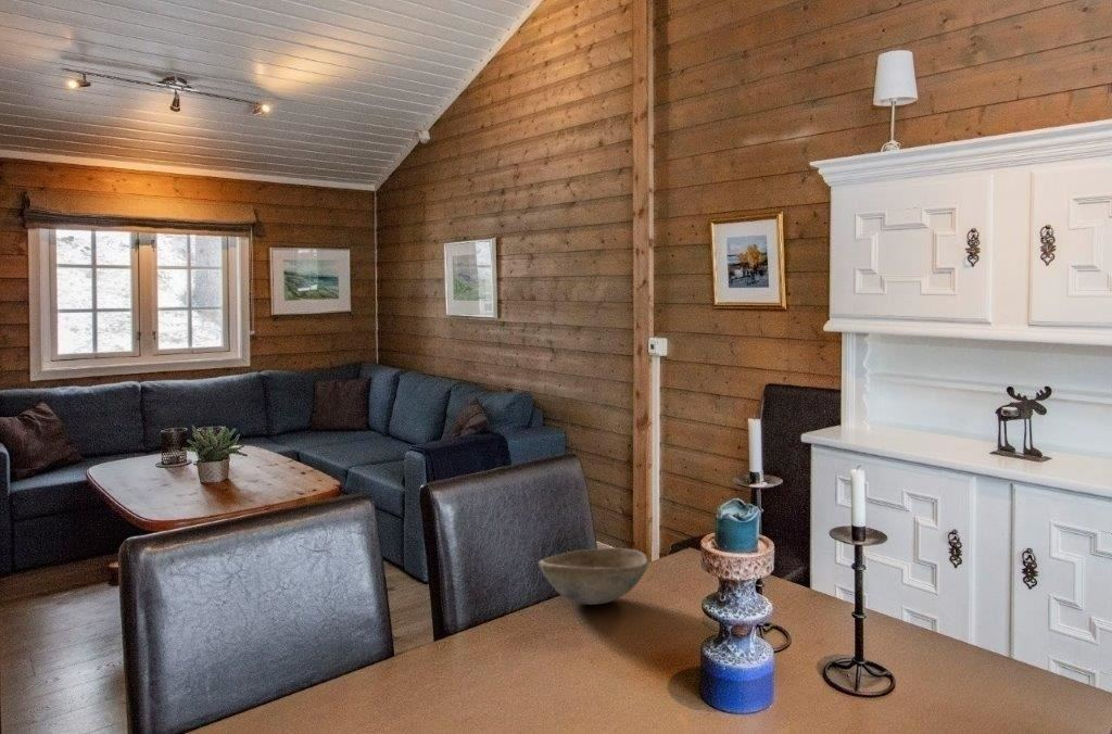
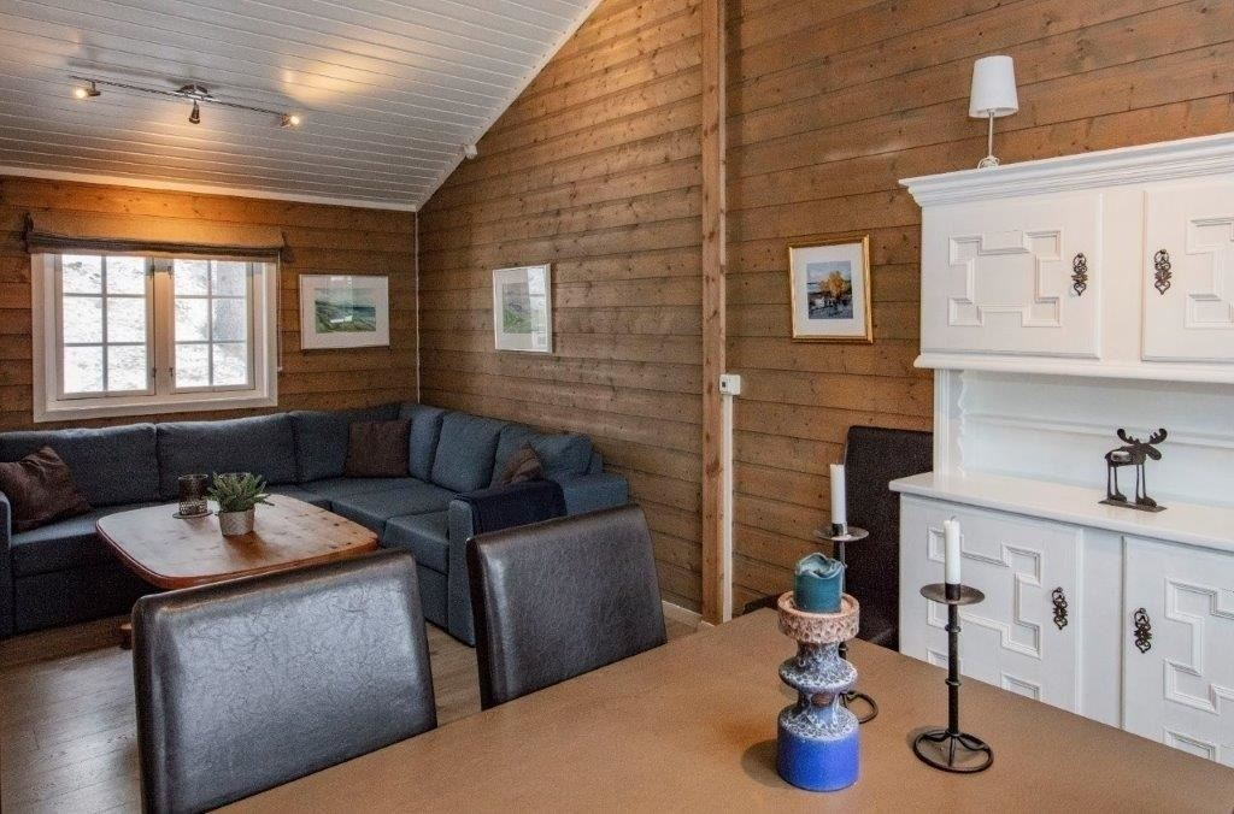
- bowl [538,547,649,606]
